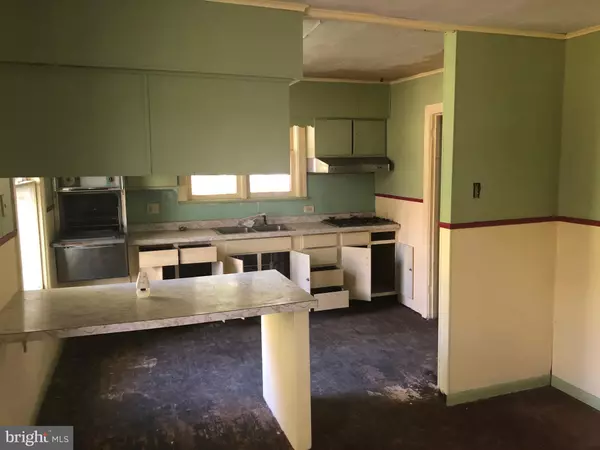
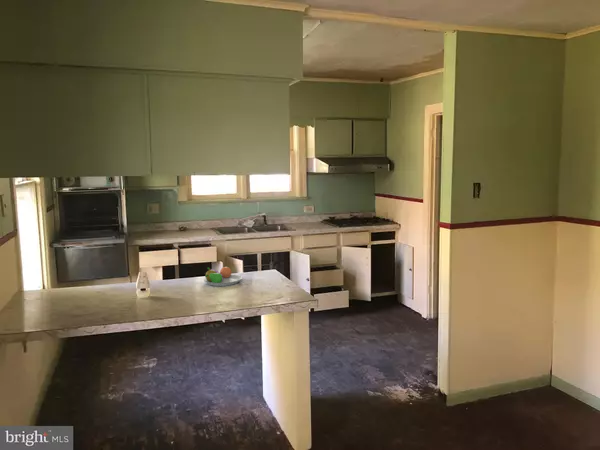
+ fruit bowl [202,265,243,287]
